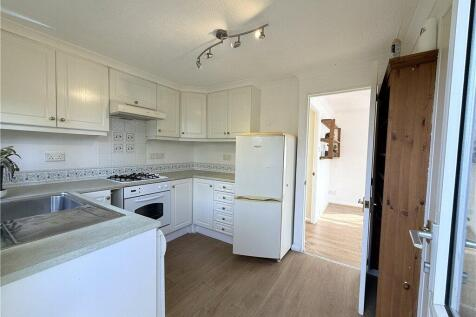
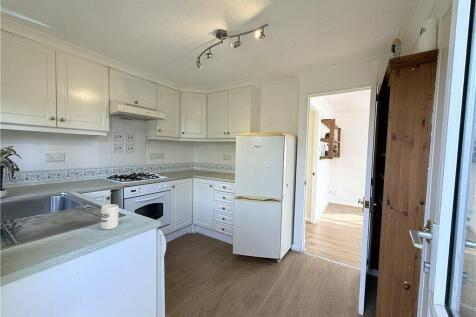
+ cup [100,203,119,230]
